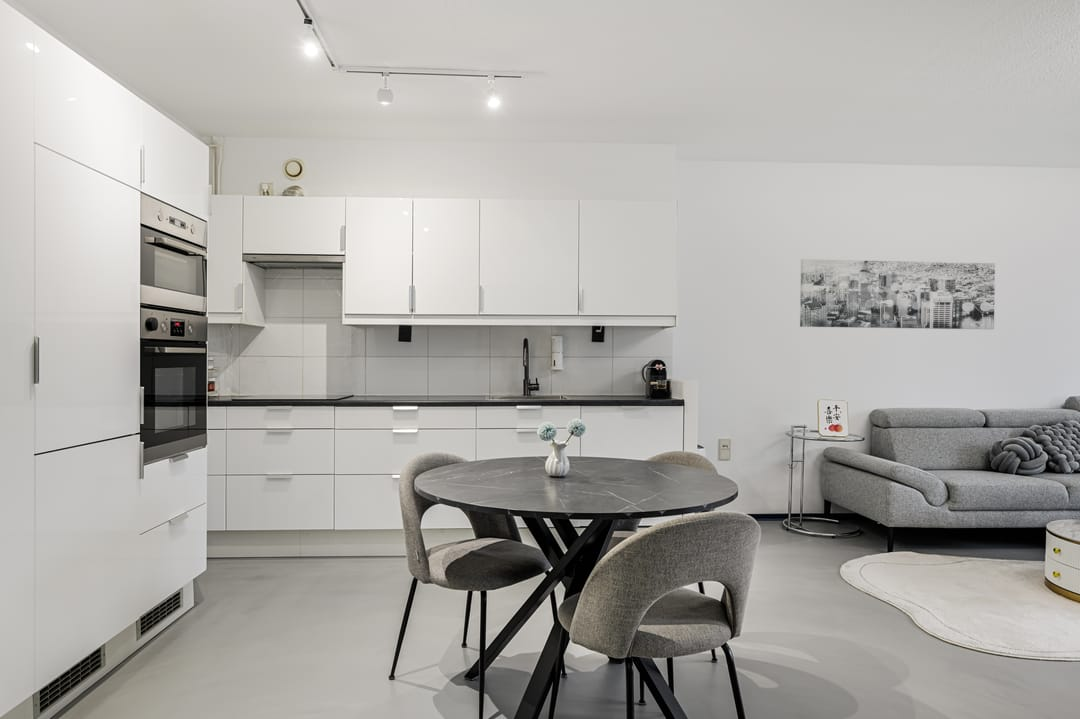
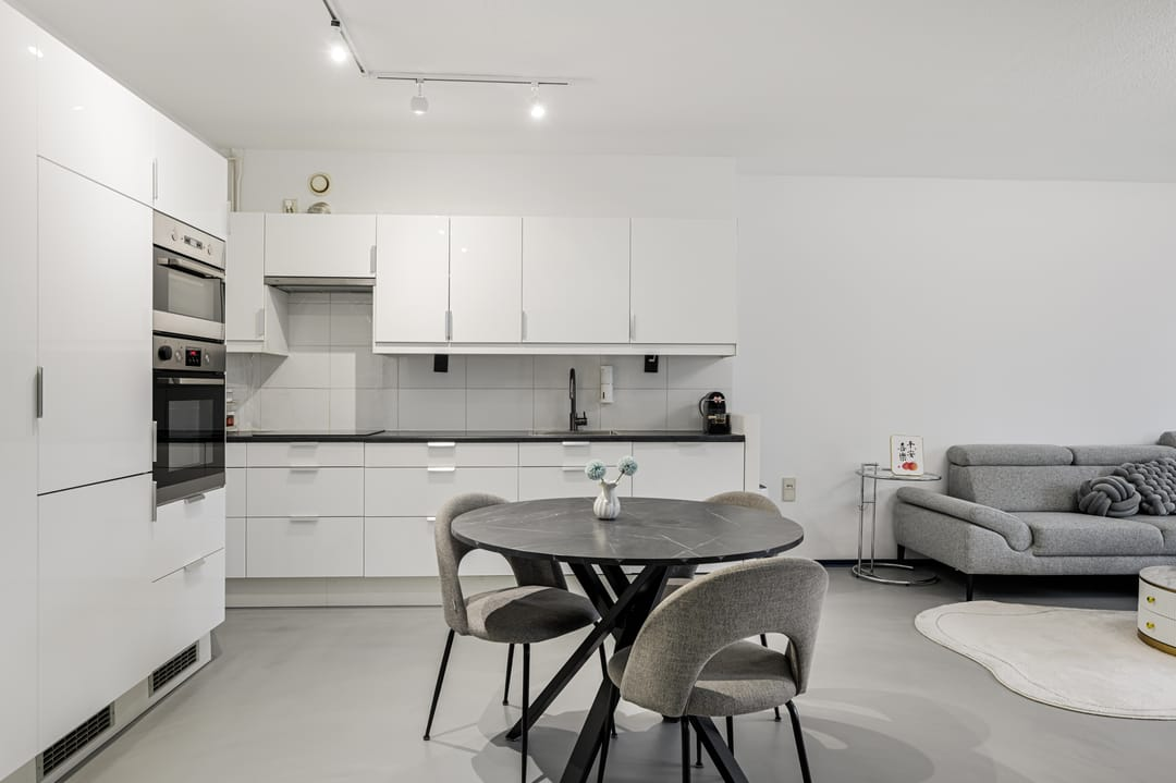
- wall art [799,258,996,330]
